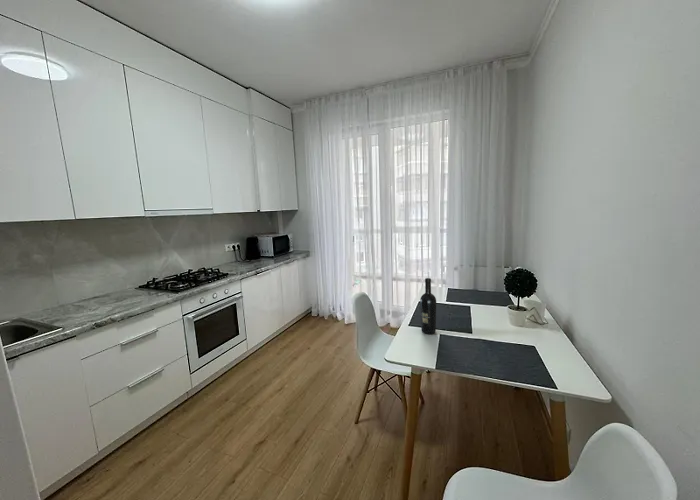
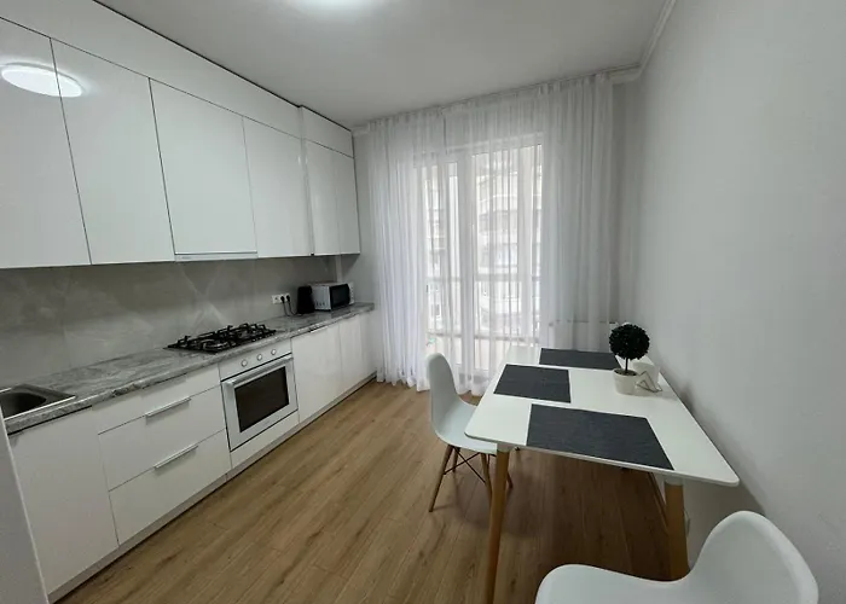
- wine bottle [419,277,437,335]
